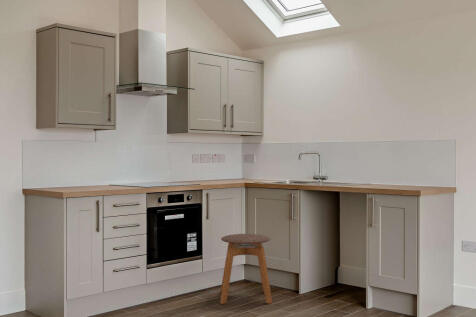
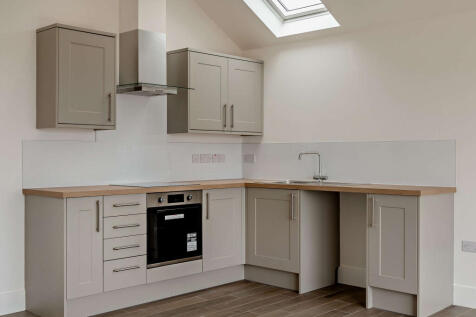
- stool [219,233,273,305]
